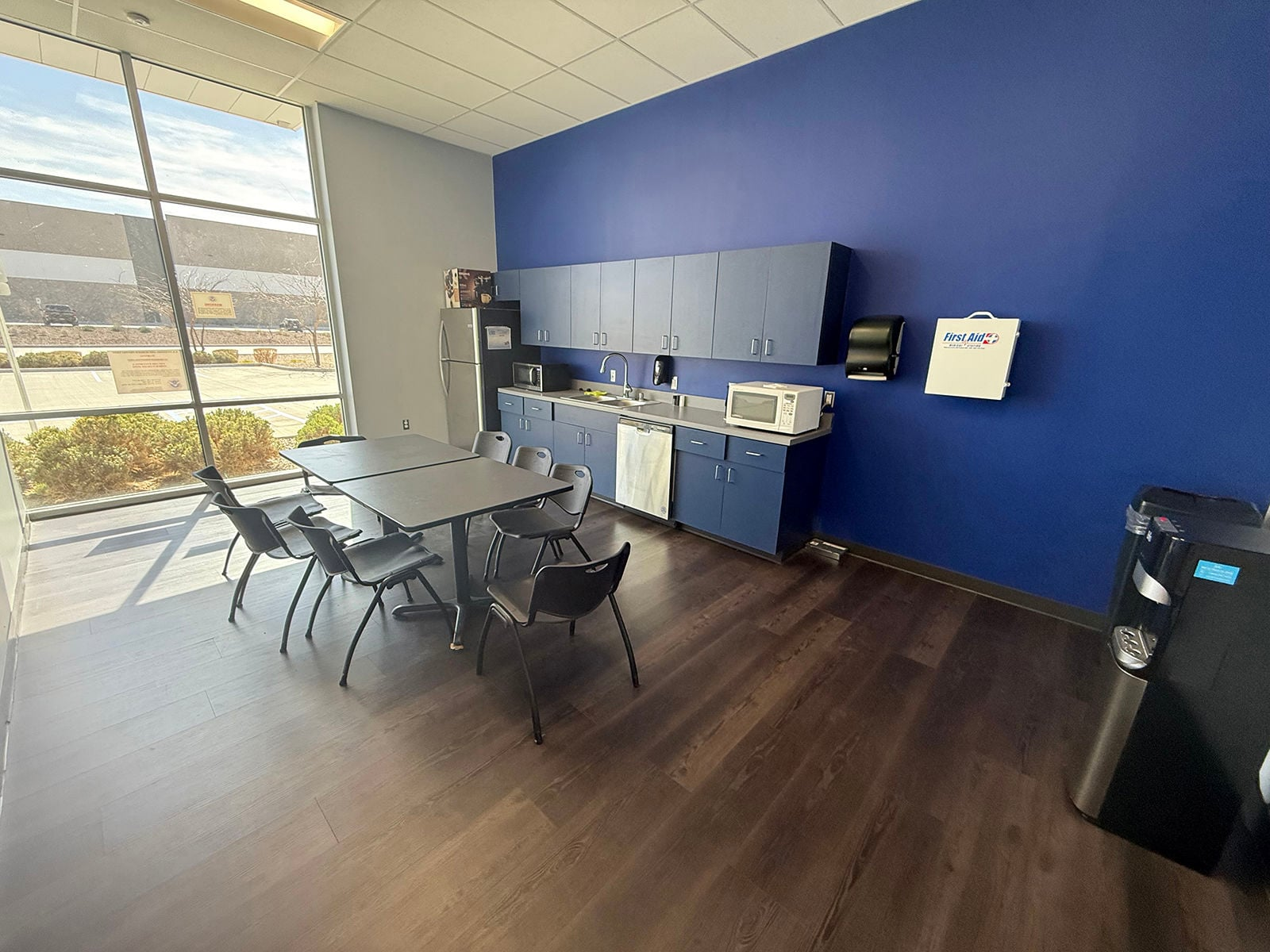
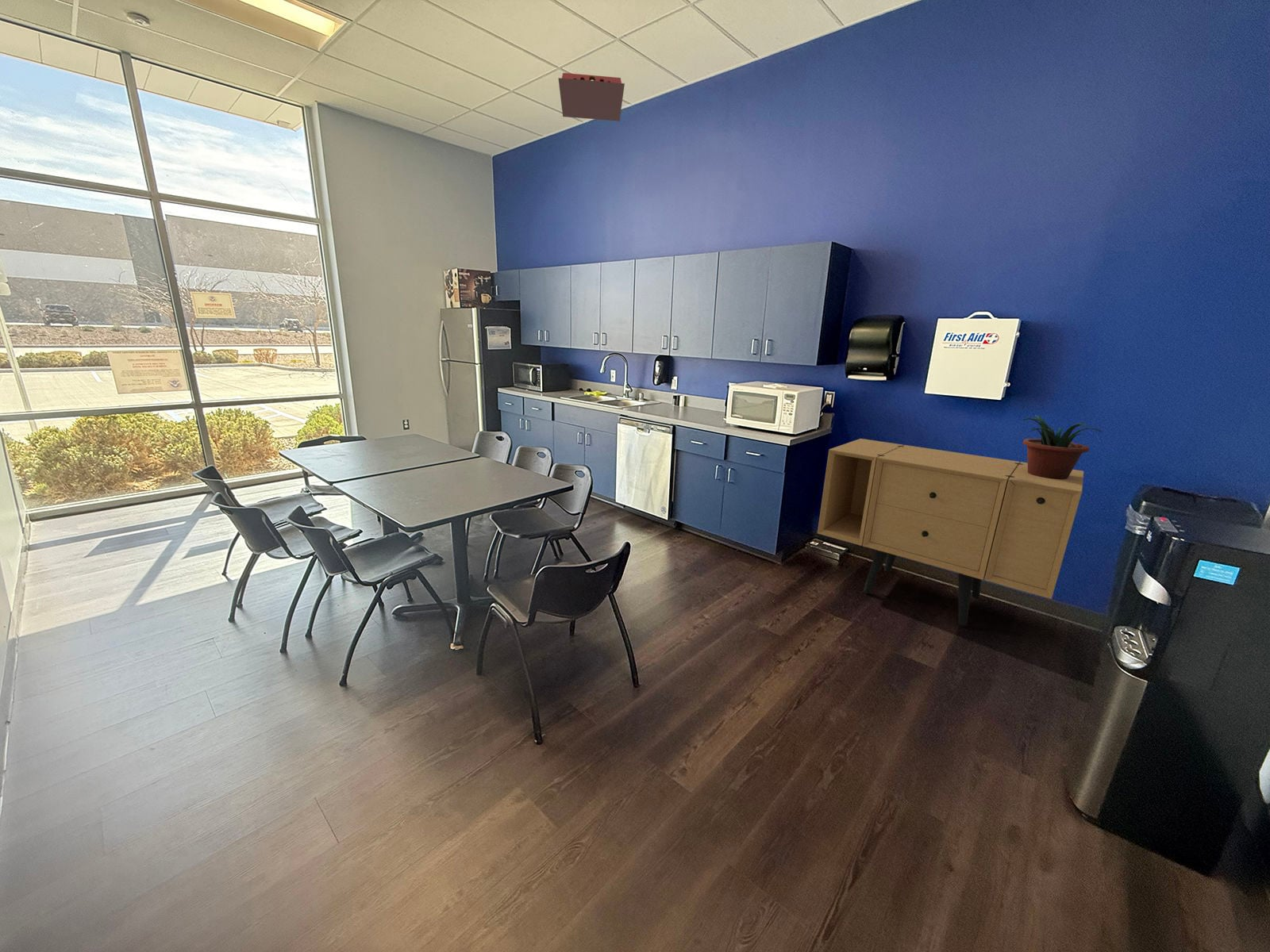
+ potted plant [1022,414,1103,479]
+ sideboard [817,438,1084,627]
+ ceiling vent [558,72,625,122]
